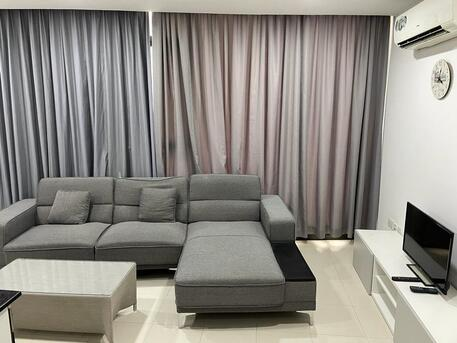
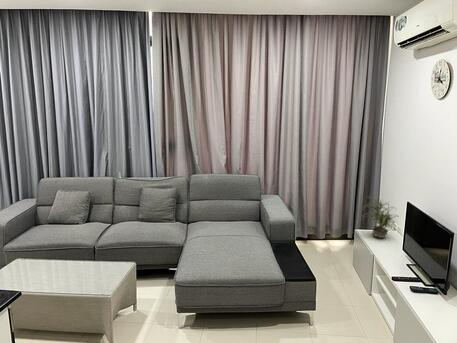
+ potted plant [360,196,398,239]
